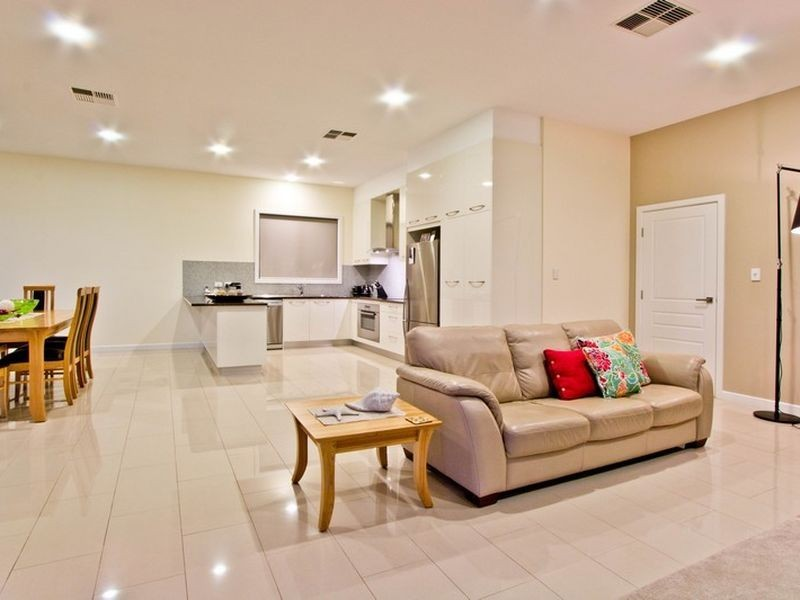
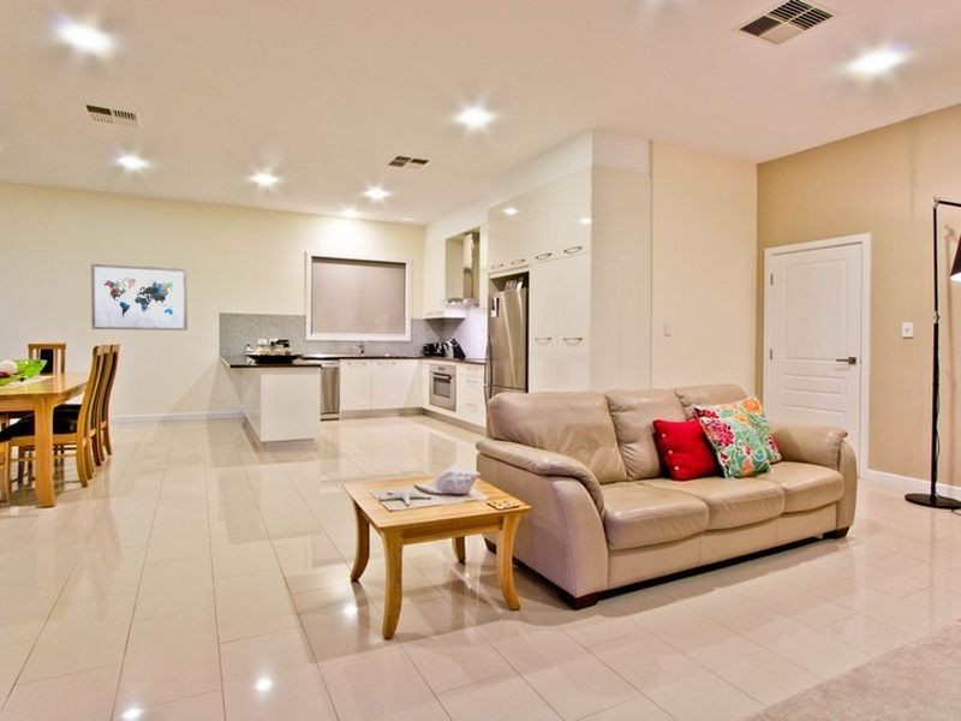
+ wall art [90,263,189,332]
